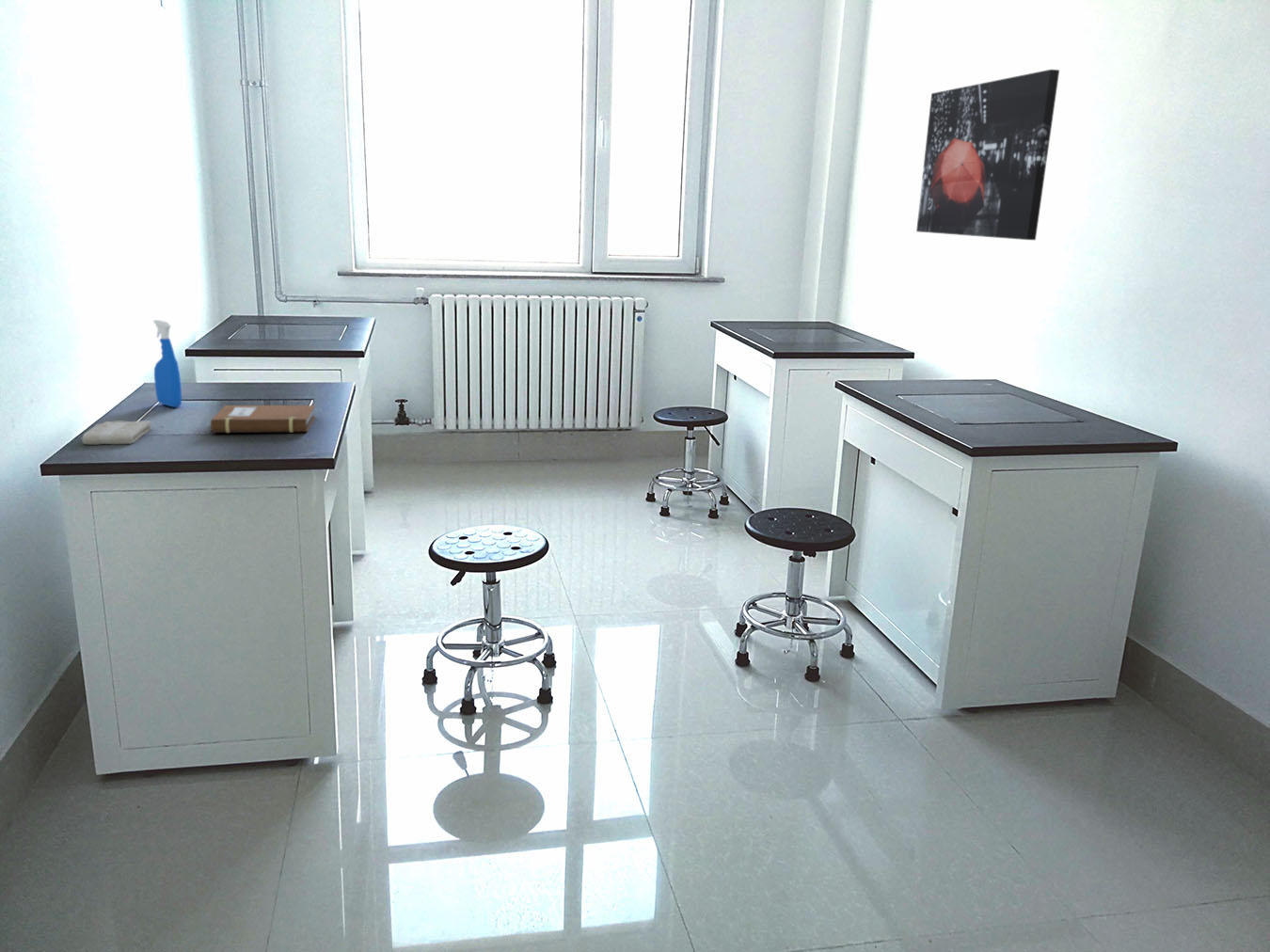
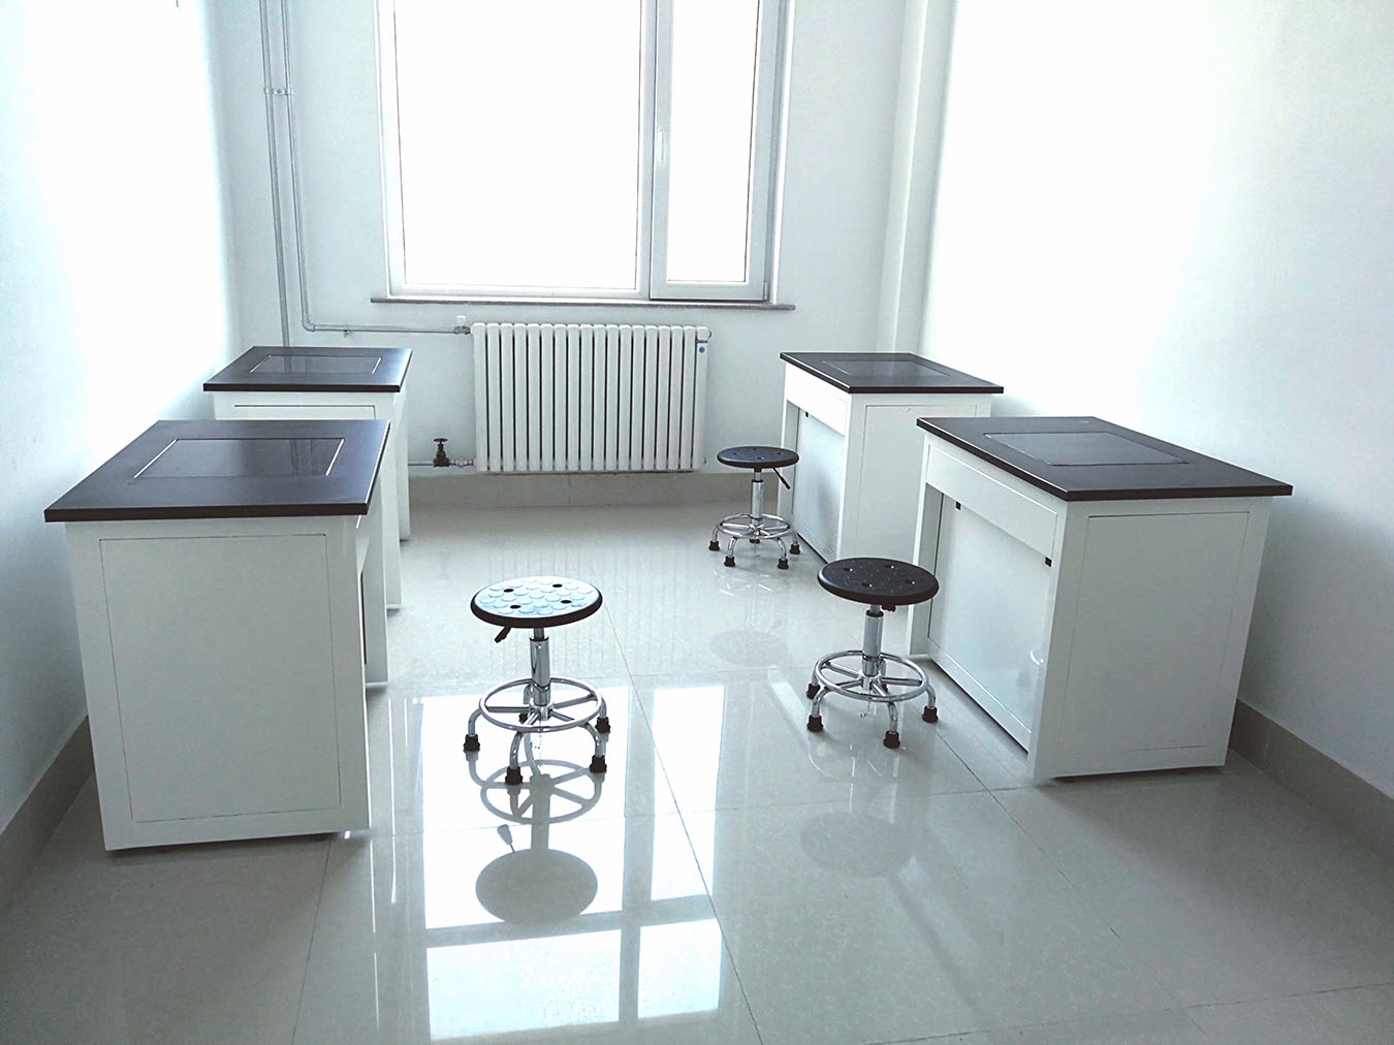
- washcloth [81,420,152,446]
- notebook [206,405,316,434]
- spray bottle [152,319,183,408]
- wall art [915,69,1060,241]
